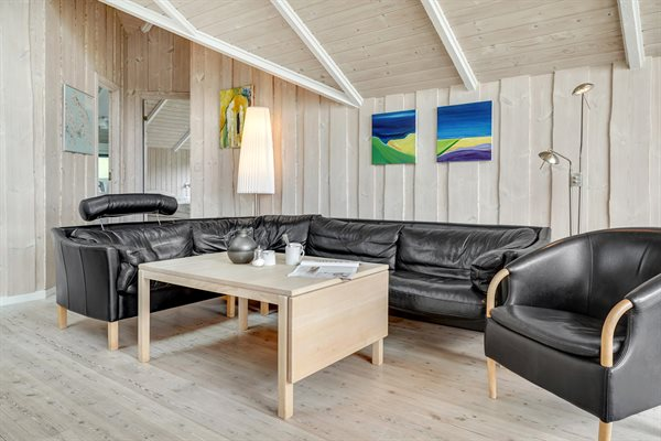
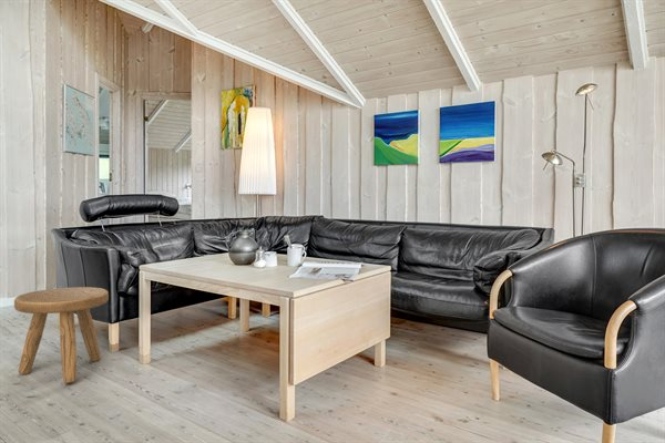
+ stool [13,286,110,384]
